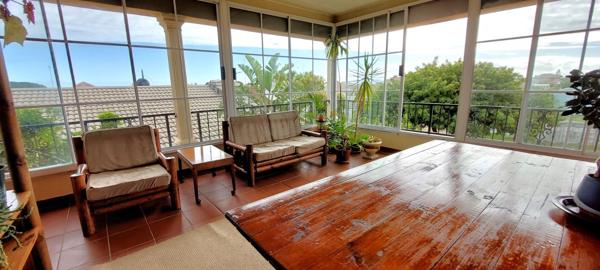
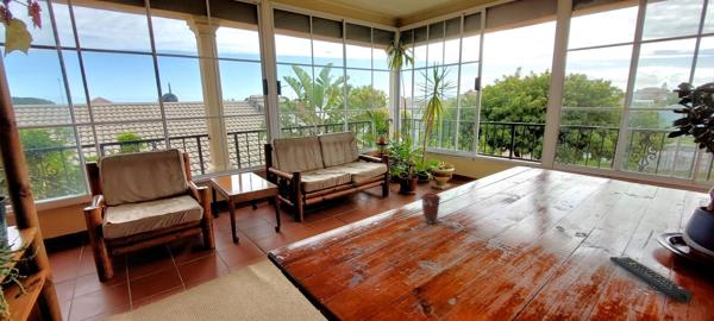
+ remote control [608,256,694,303]
+ coffee cup [420,191,441,225]
